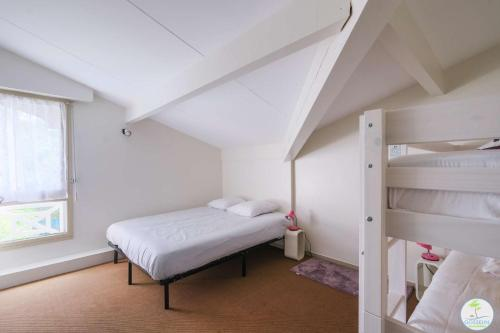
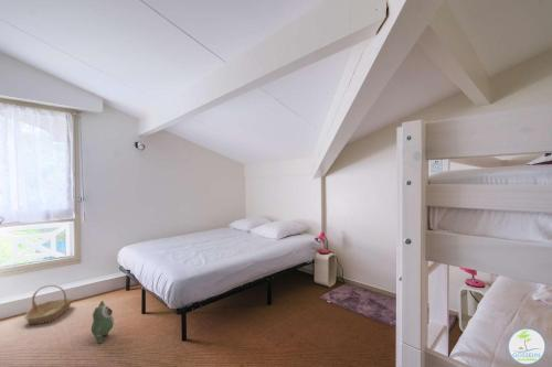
+ plush toy [91,300,115,345]
+ basket [23,284,74,326]
